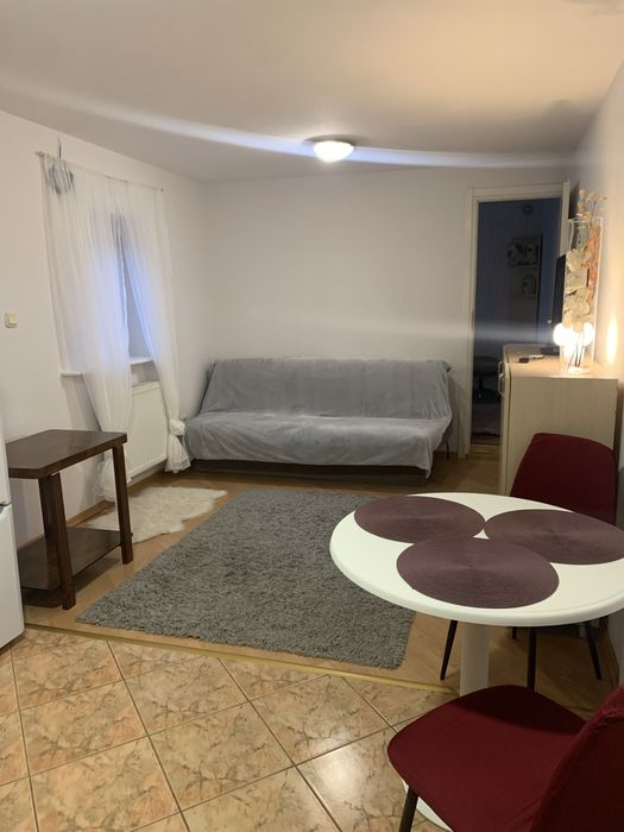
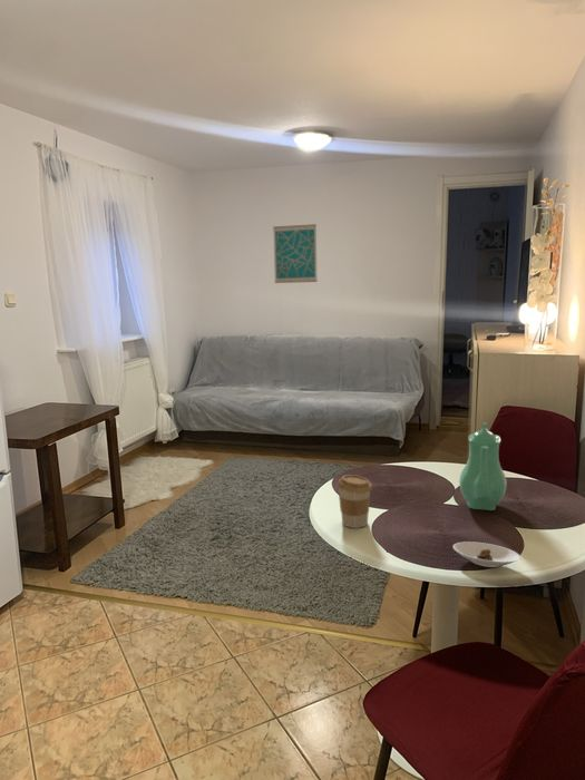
+ saucer [451,540,521,568]
+ coffee cup [337,474,373,529]
+ teapot [458,421,508,511]
+ wall art [272,223,319,284]
